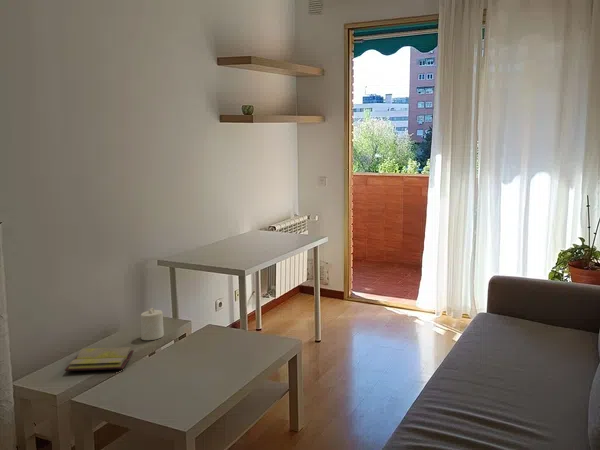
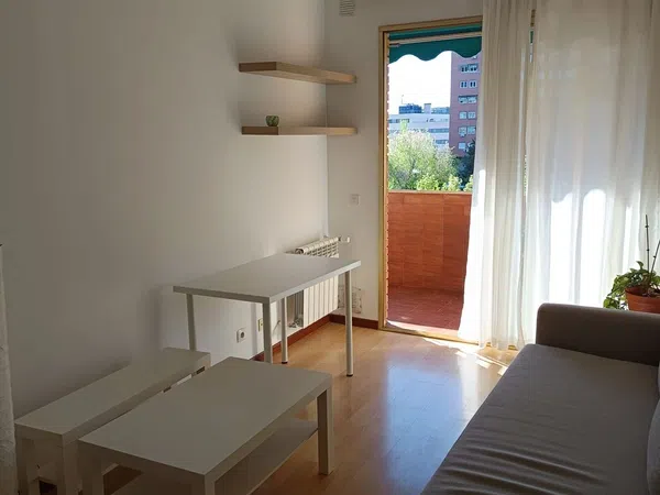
- candle [140,307,165,341]
- diary [64,346,135,372]
